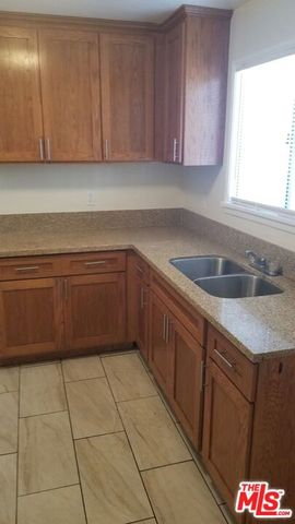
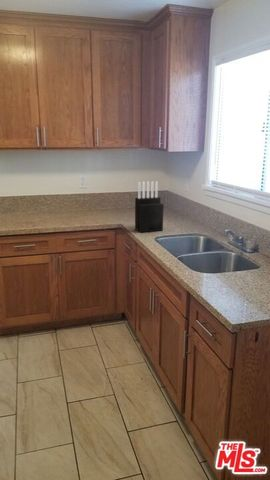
+ knife block [134,180,165,233]
